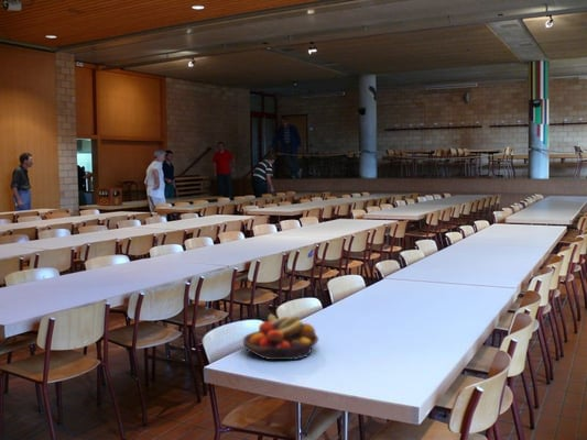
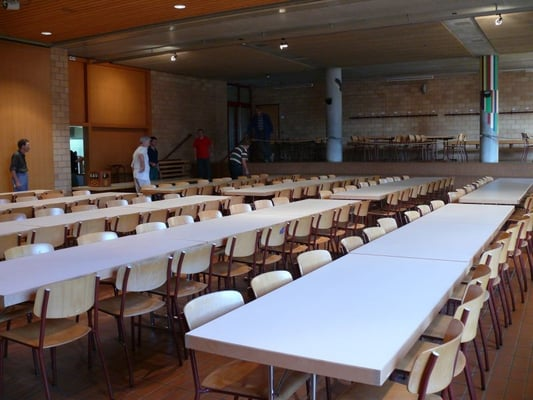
- fruit bowl [242,314,319,361]
